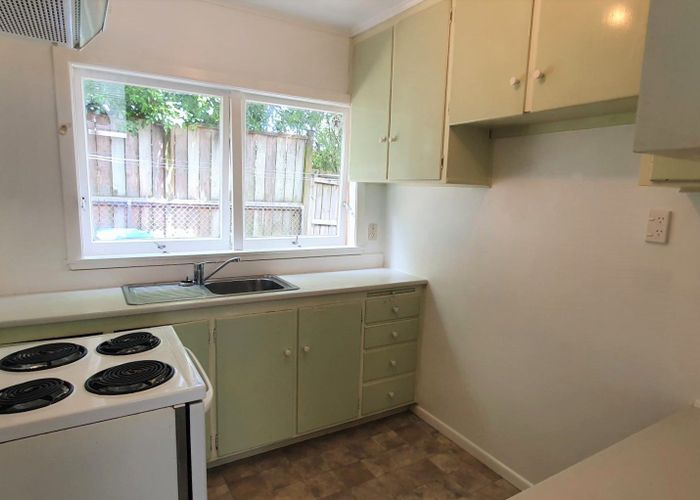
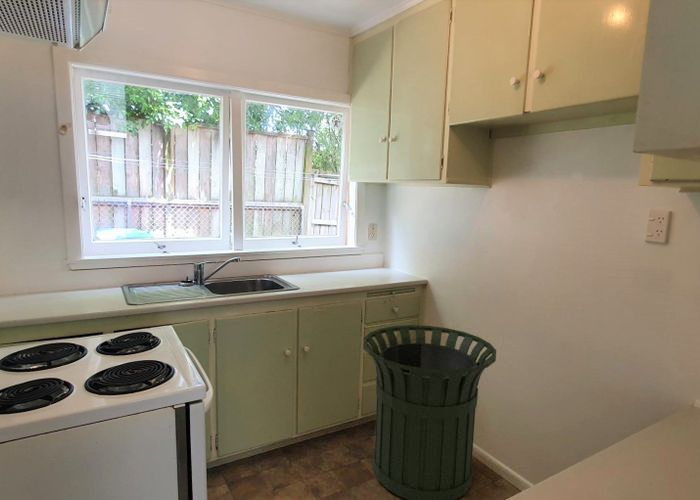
+ trash can [363,324,497,500]
